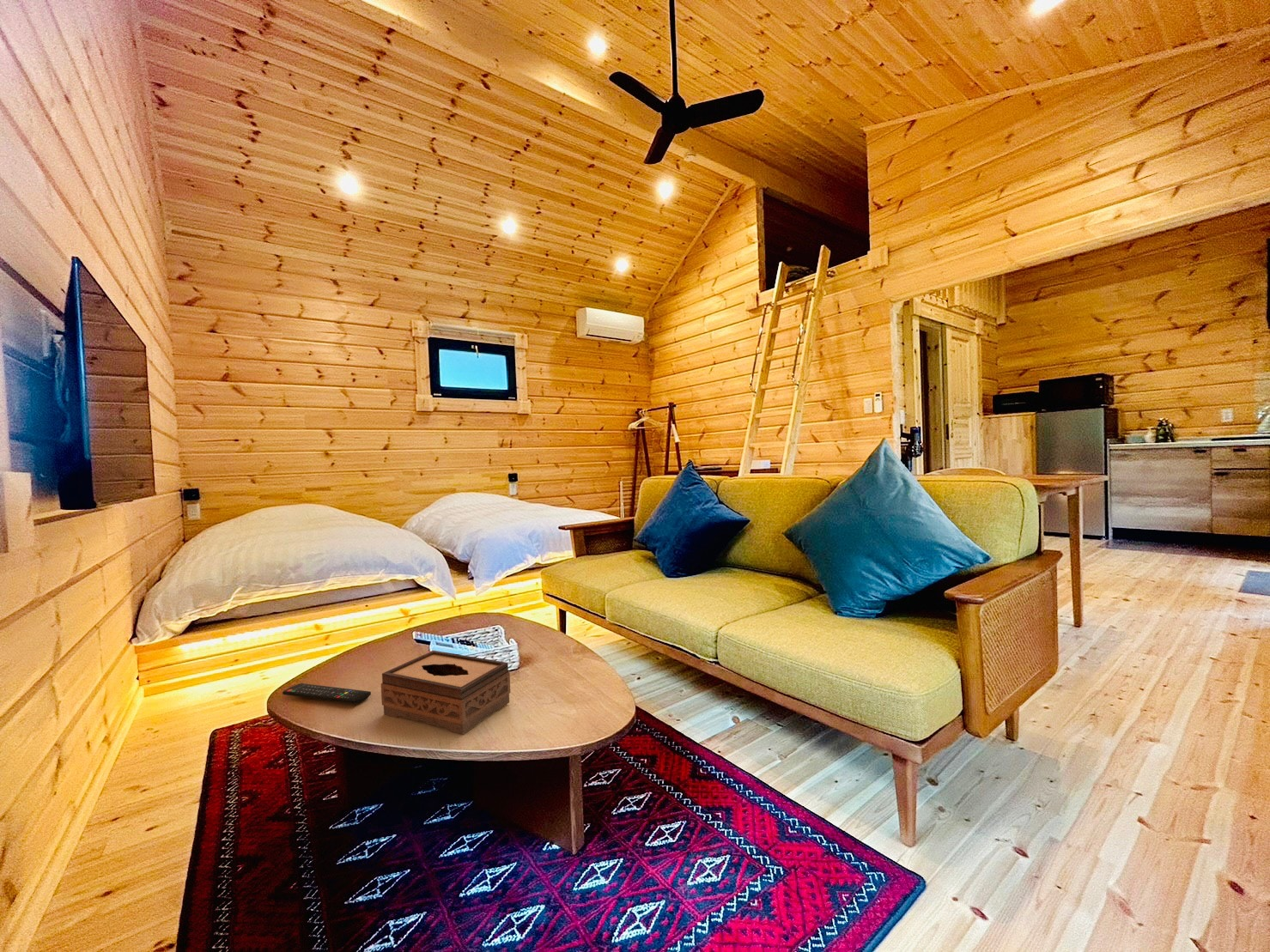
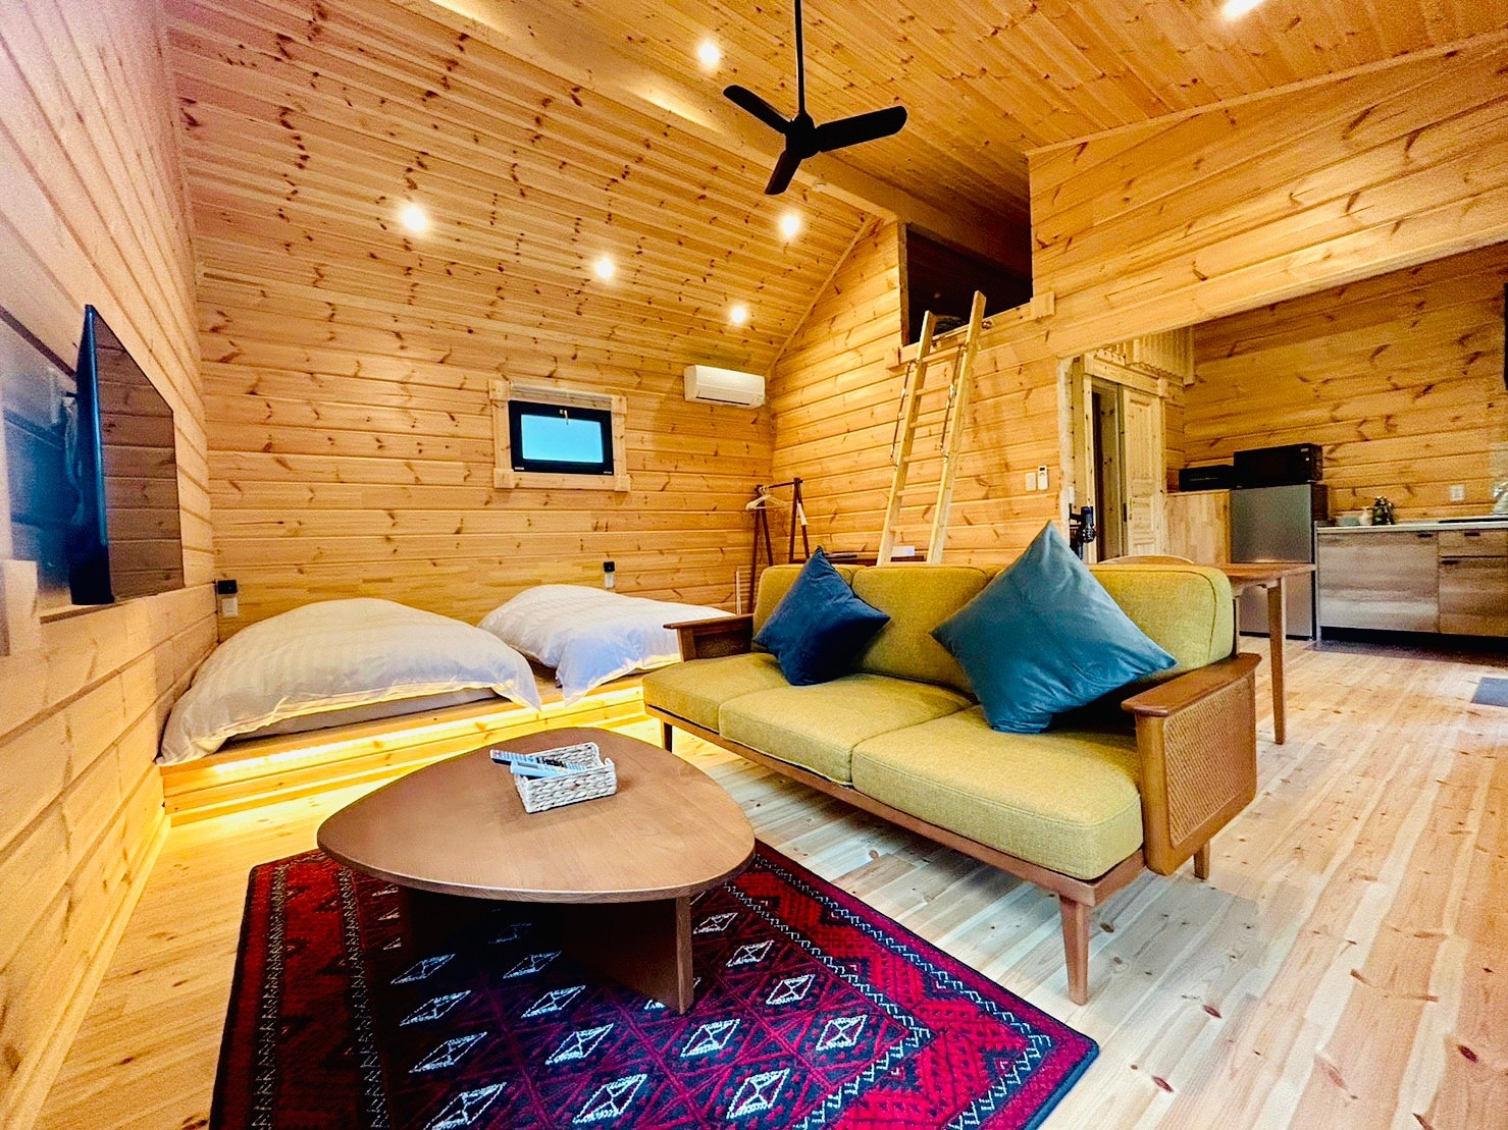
- tissue box [380,650,512,735]
- remote control [282,682,372,705]
